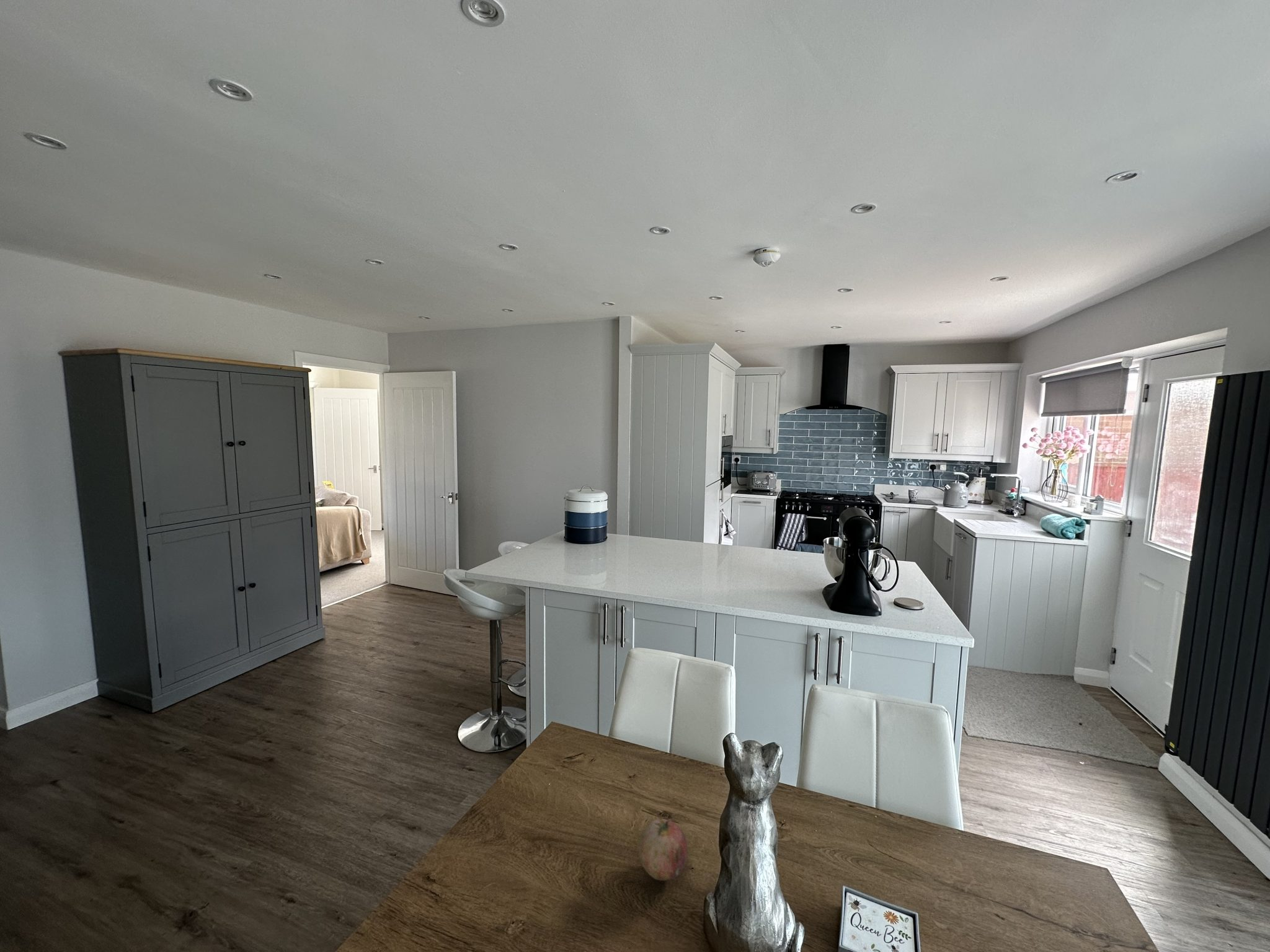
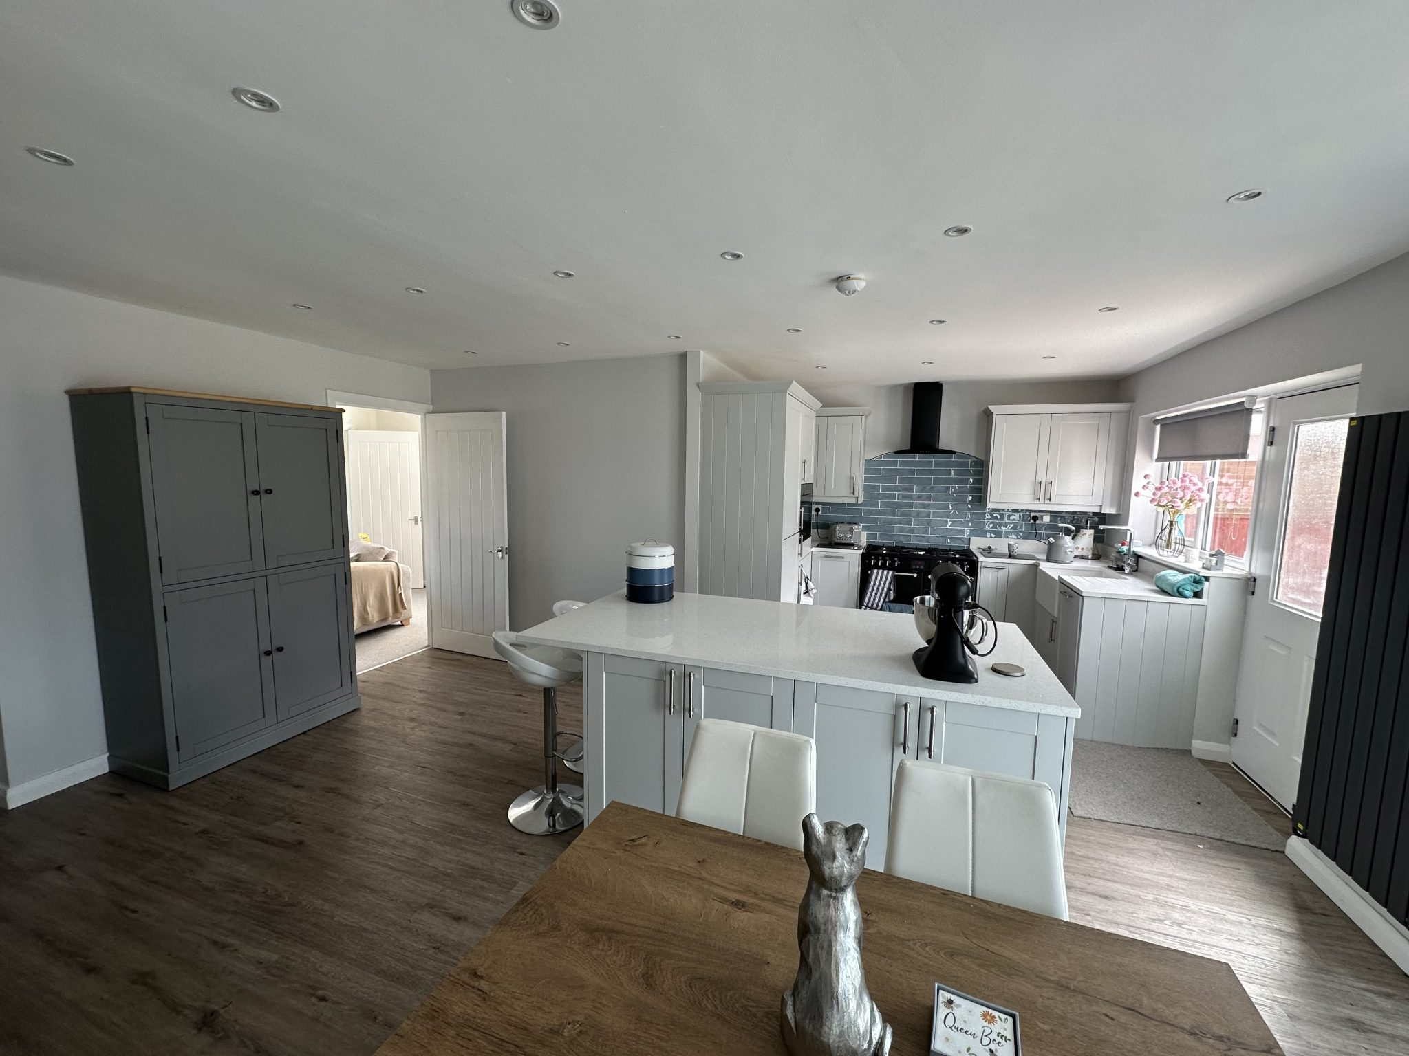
- fruit [638,818,688,881]
